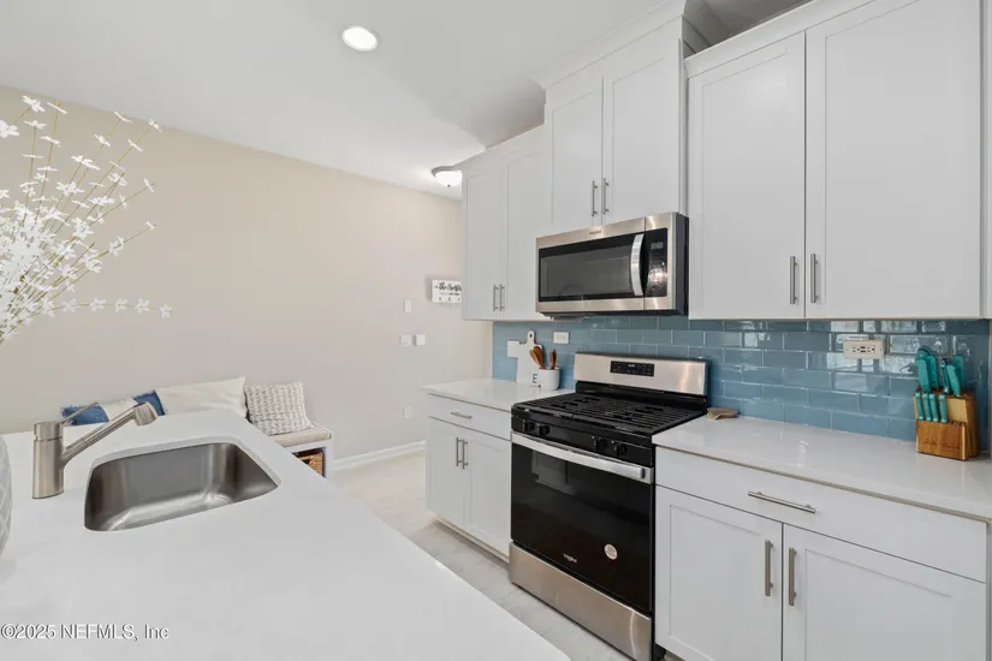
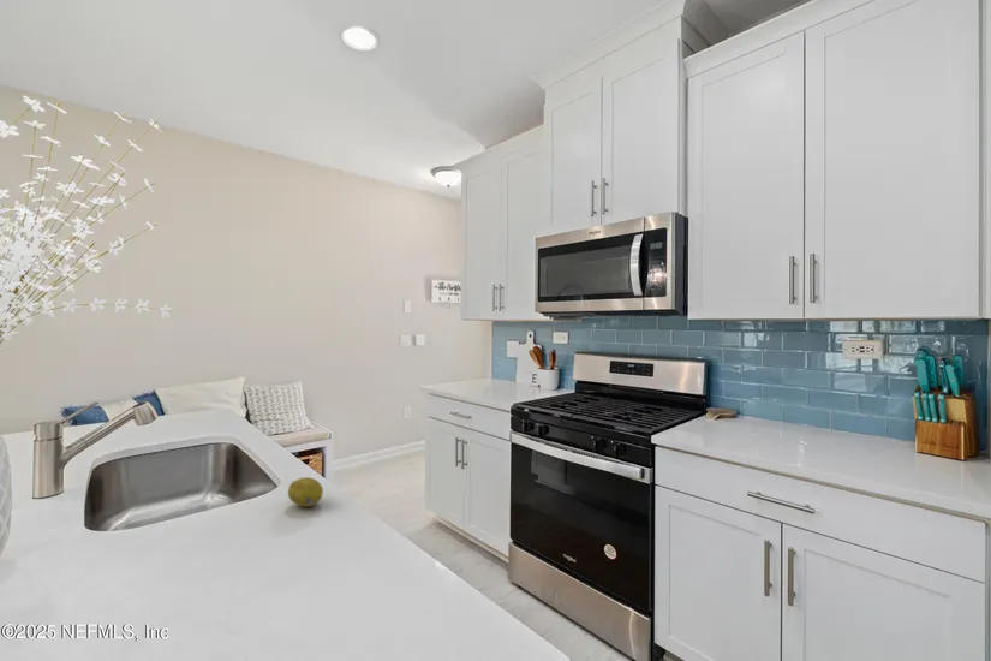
+ fruit [287,476,324,507]
